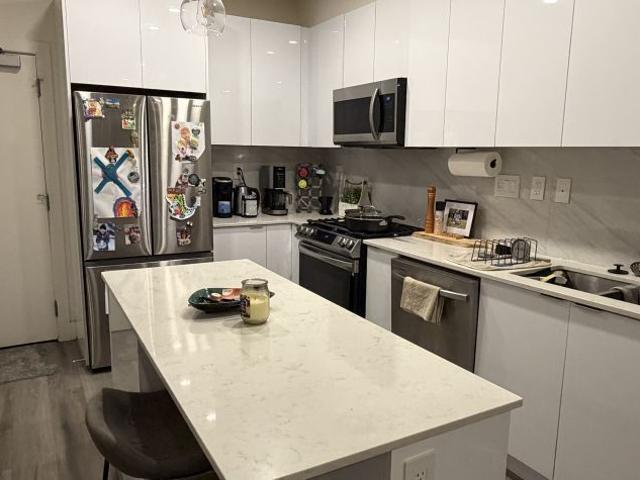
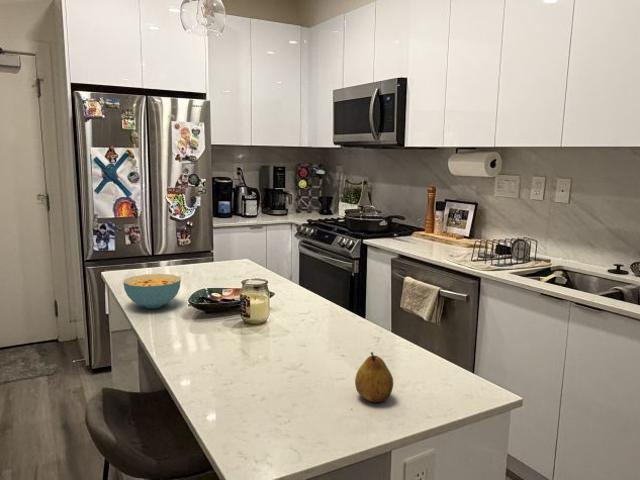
+ cereal bowl [122,273,182,309]
+ fruit [354,351,394,403]
